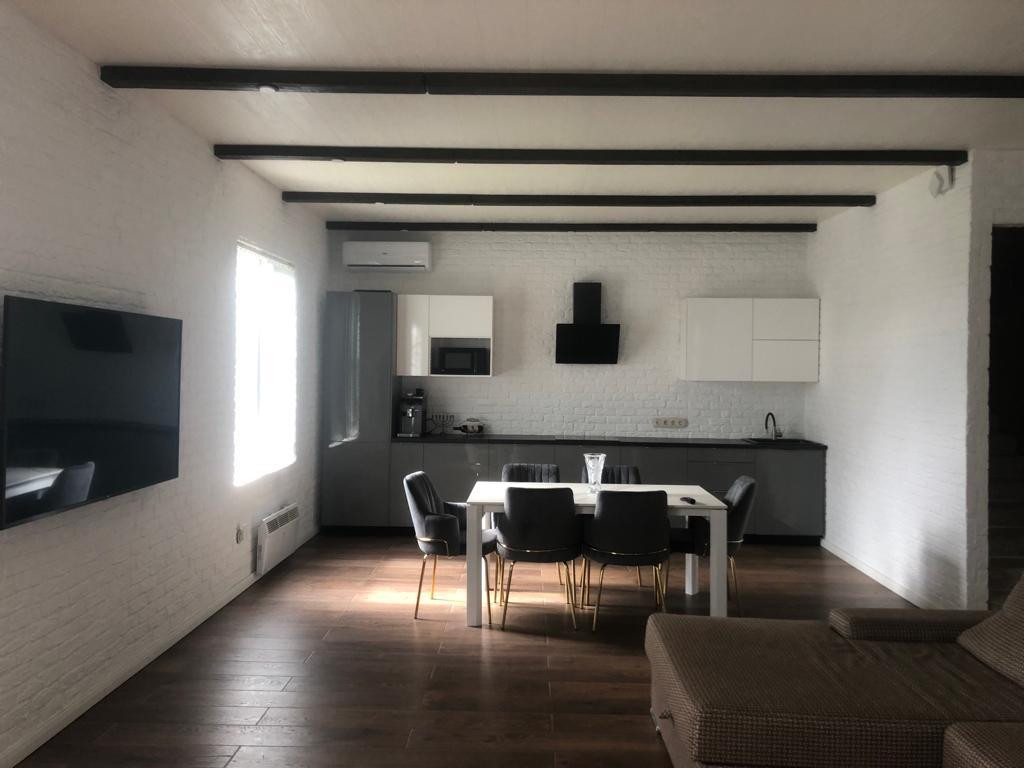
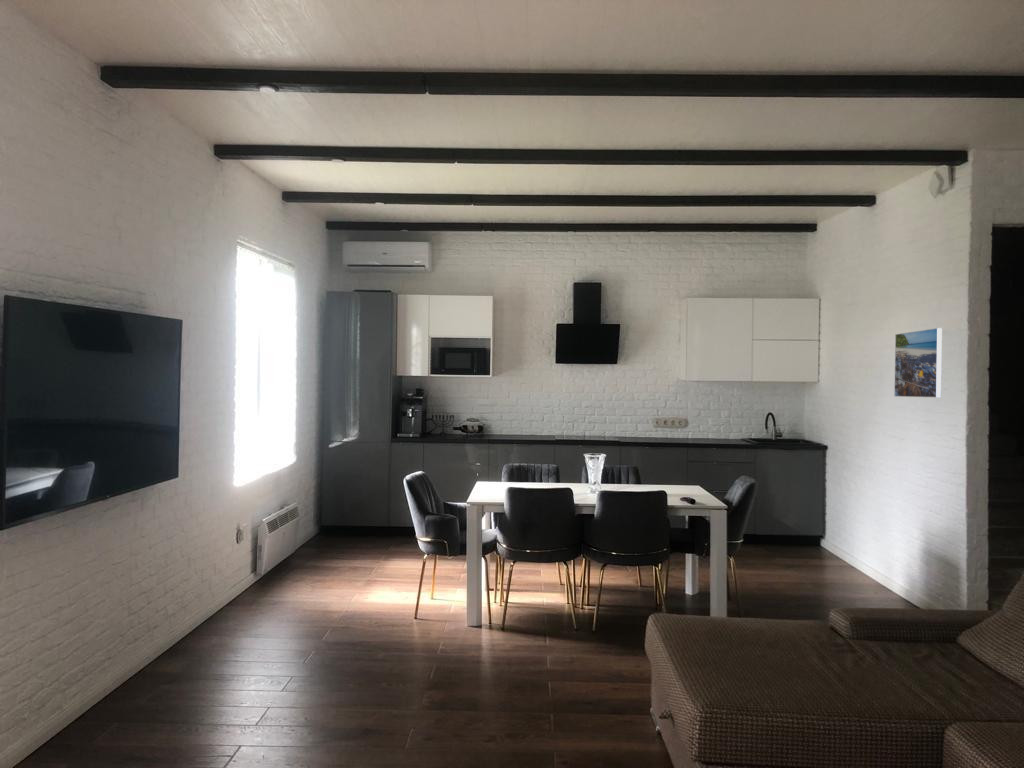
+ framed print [893,327,943,399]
